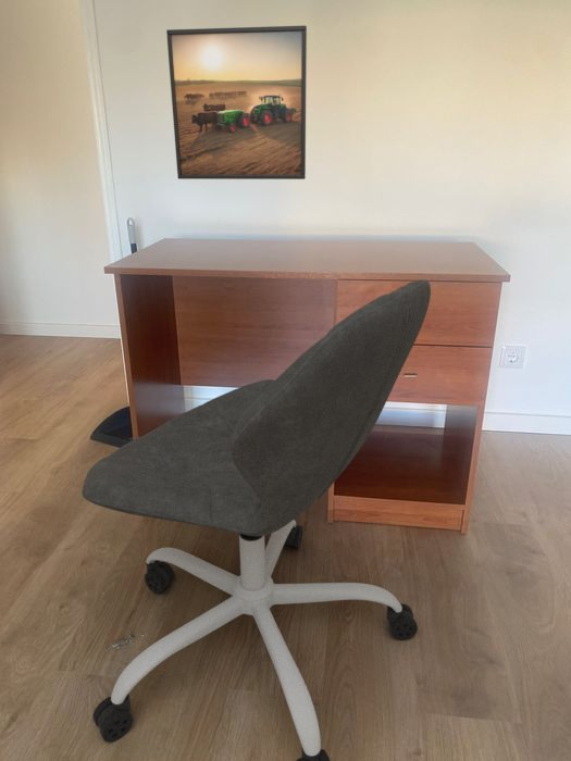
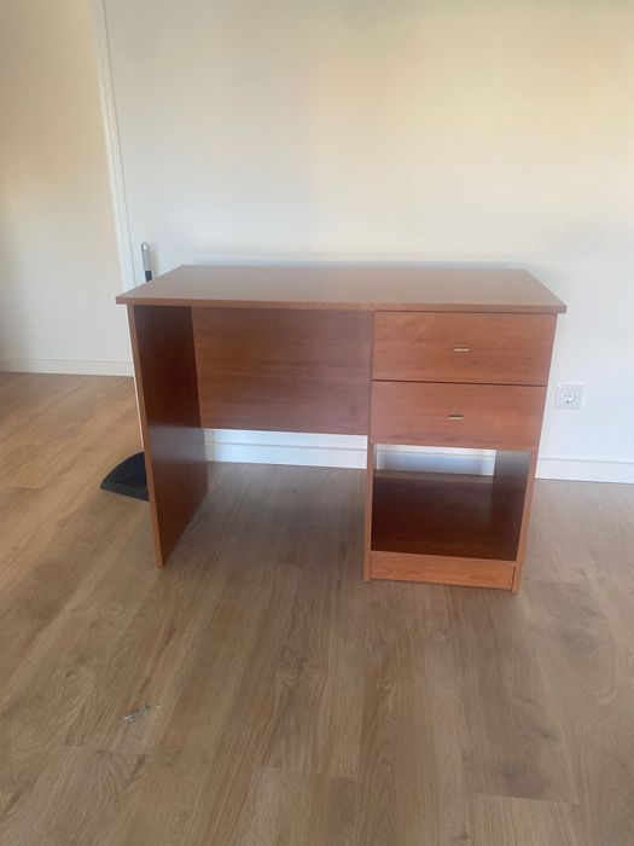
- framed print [165,24,308,180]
- office chair [80,279,432,761]
